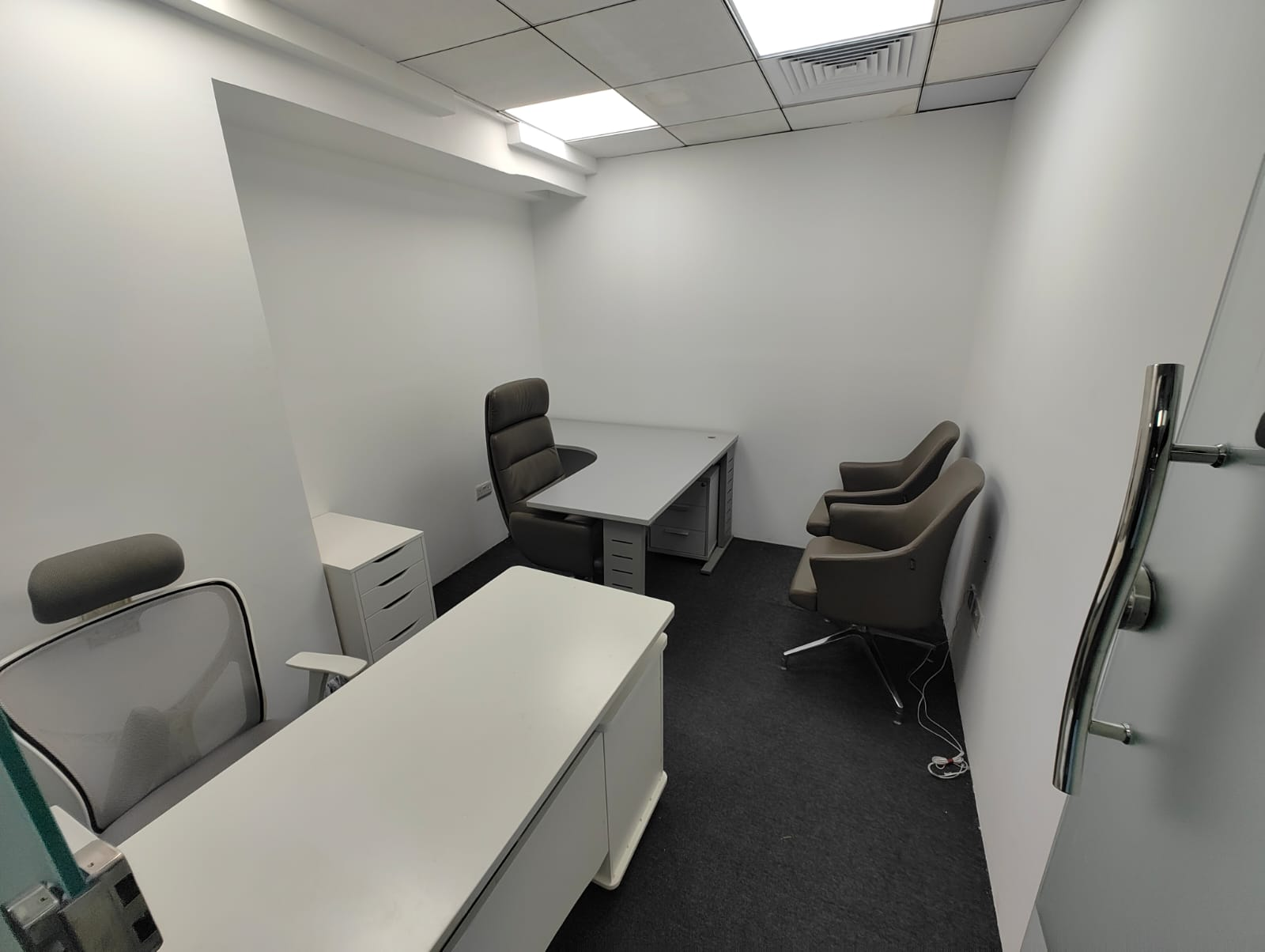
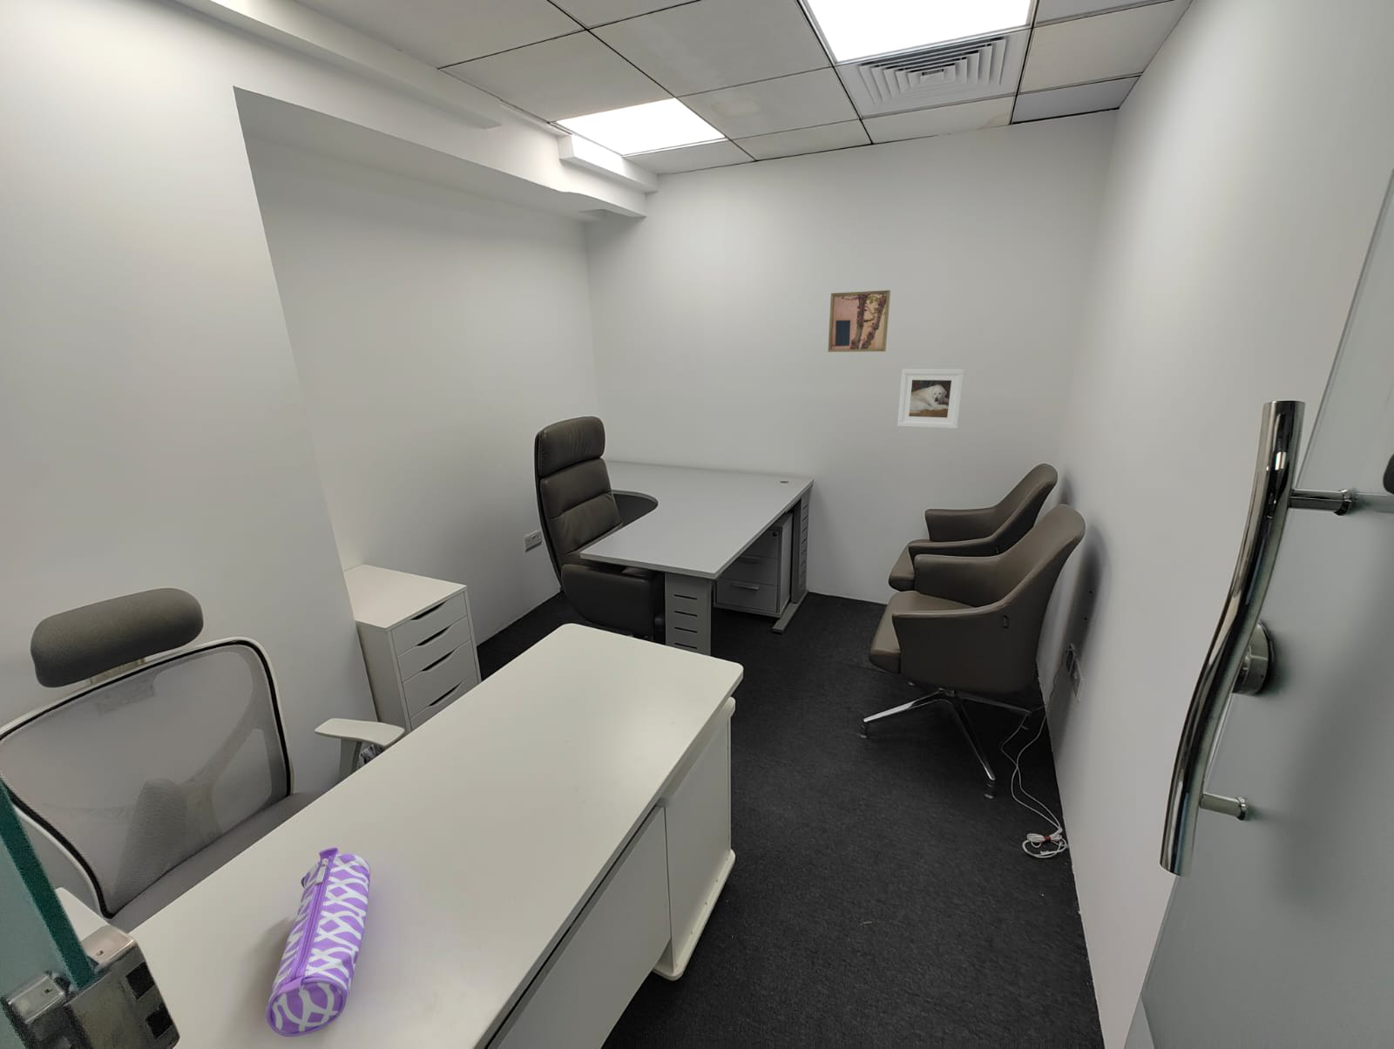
+ wall art [826,290,891,353]
+ pencil case [266,846,371,1038]
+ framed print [897,368,965,430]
